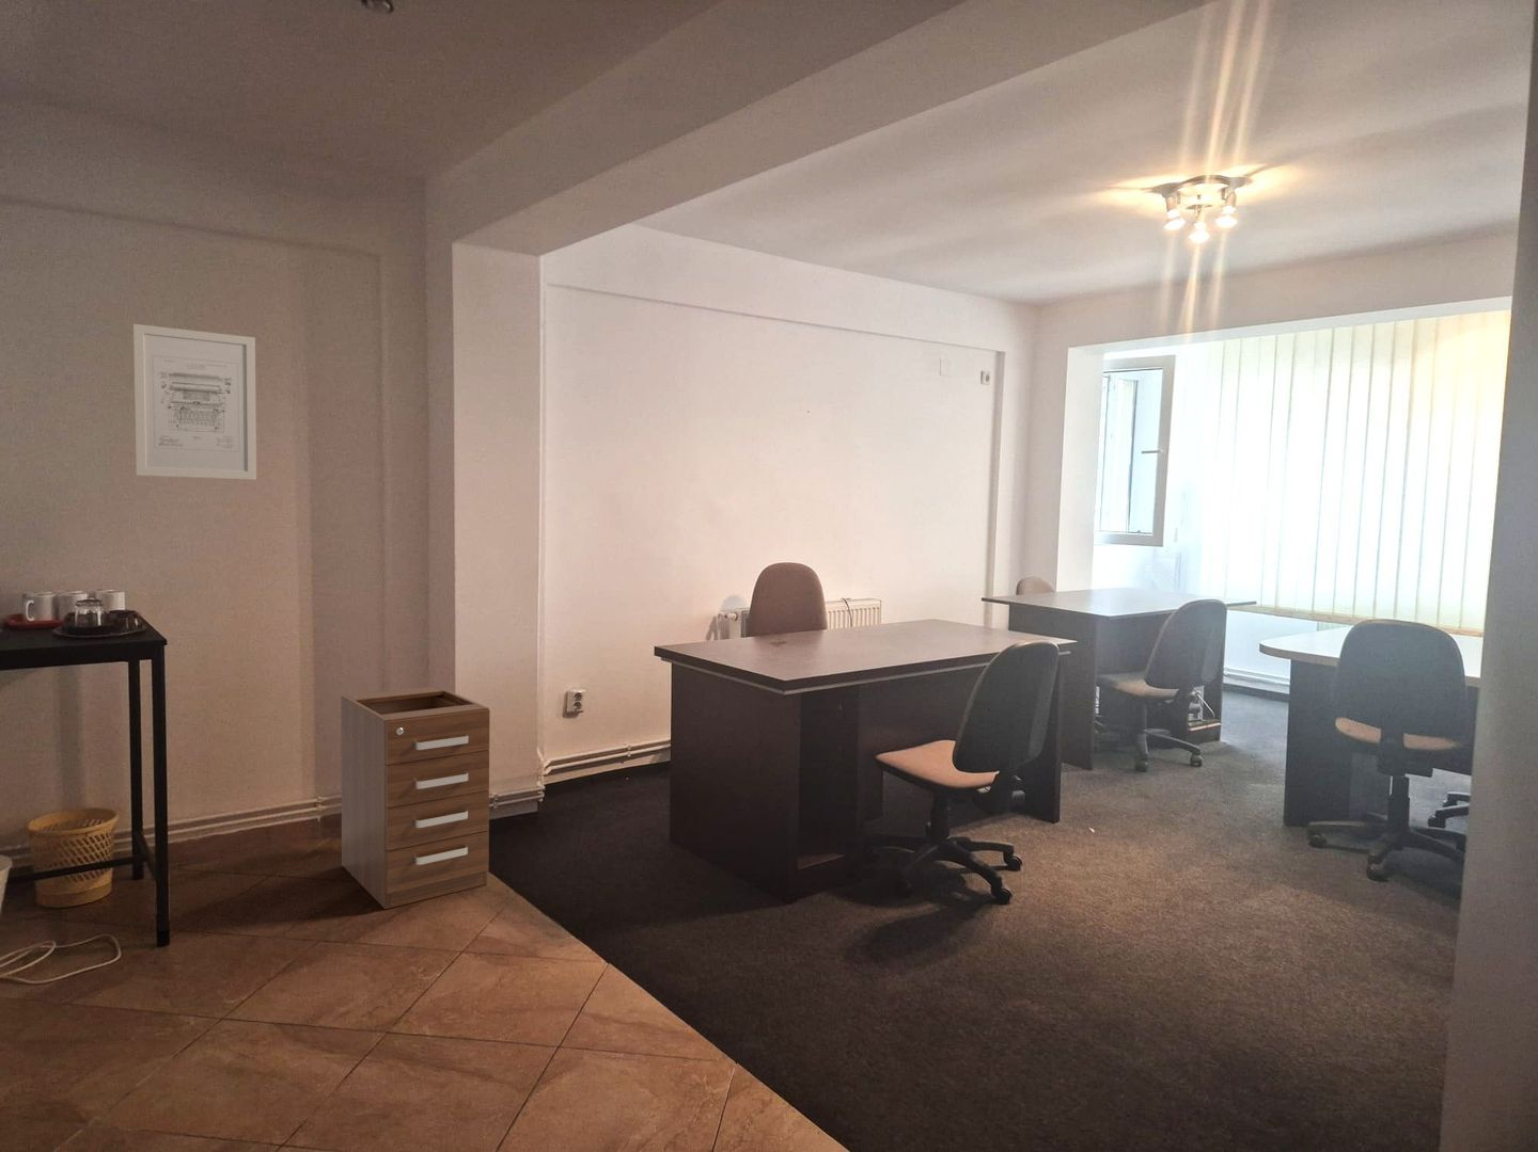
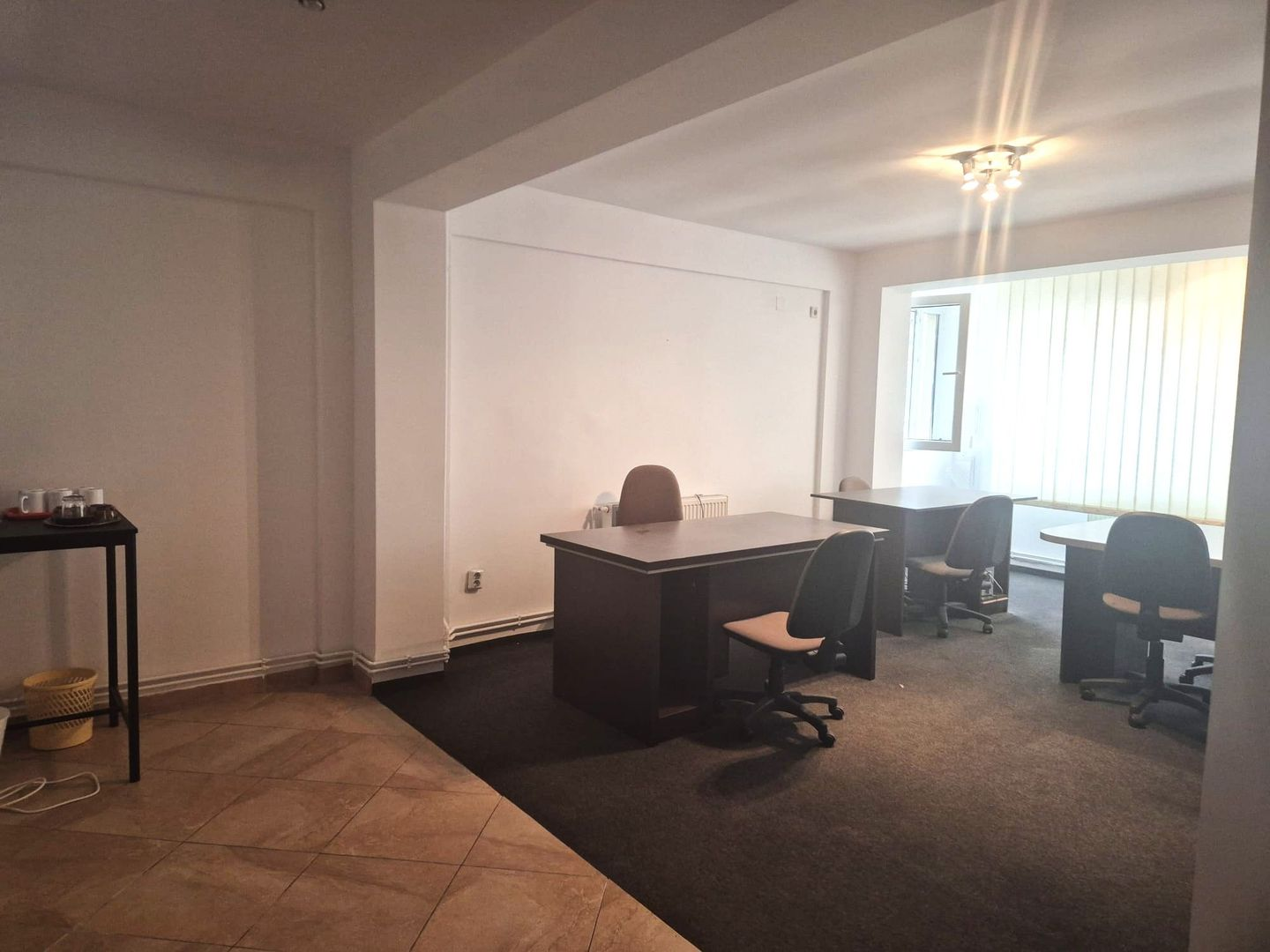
- wall art [132,323,258,482]
- filing cabinet [339,685,492,910]
